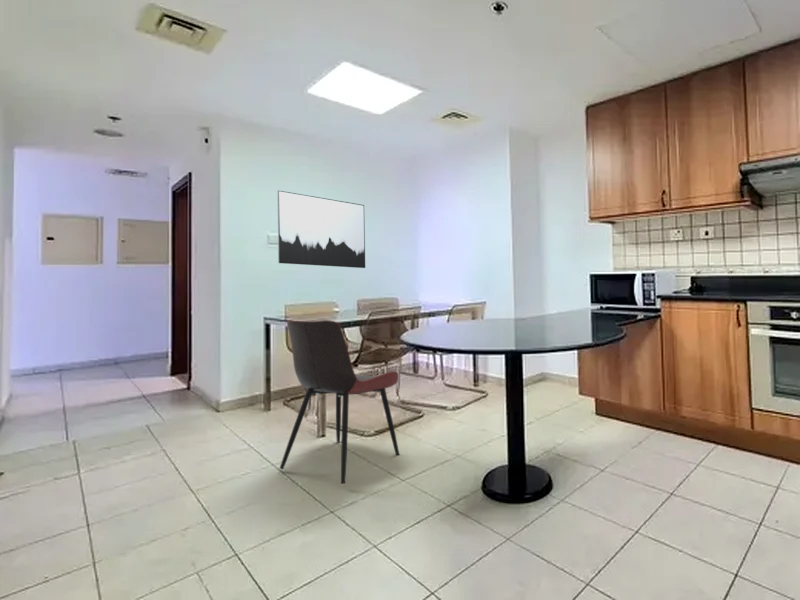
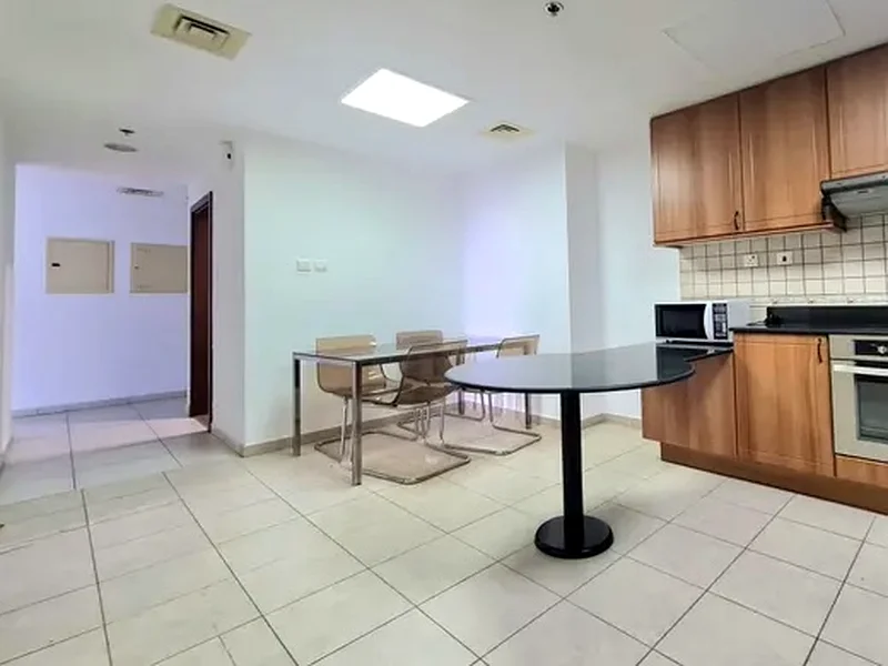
- dining chair [279,319,400,485]
- wall art [276,189,366,269]
